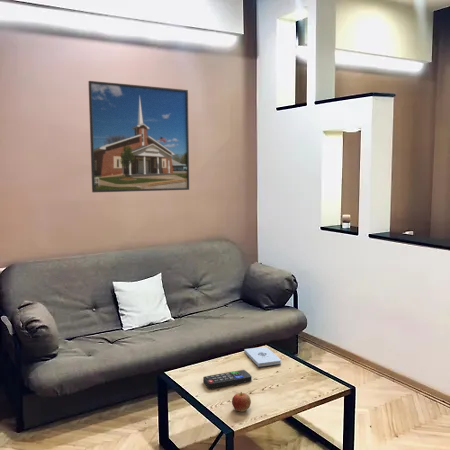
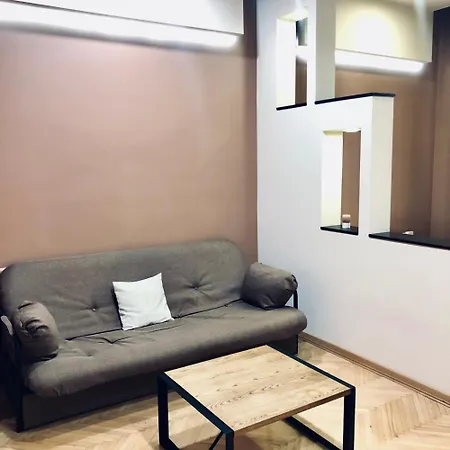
- remote control [202,369,253,389]
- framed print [87,80,190,193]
- notepad [243,346,282,368]
- apple [231,391,252,412]
